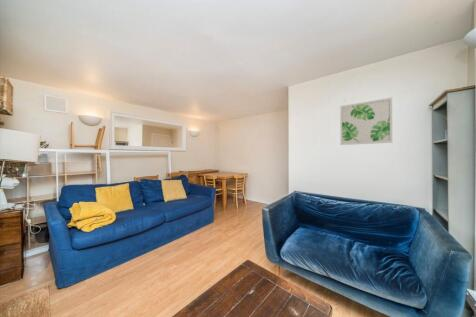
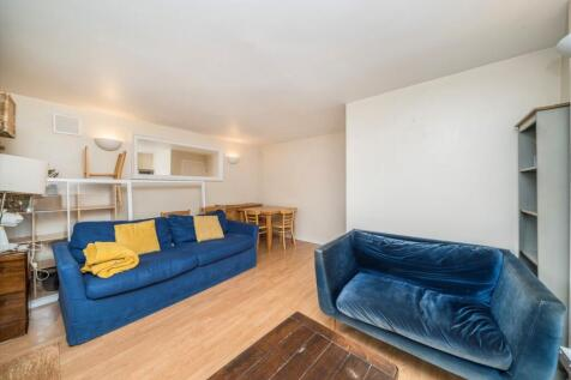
- wall art [339,97,393,146]
